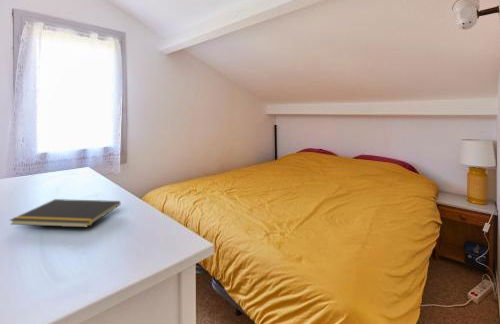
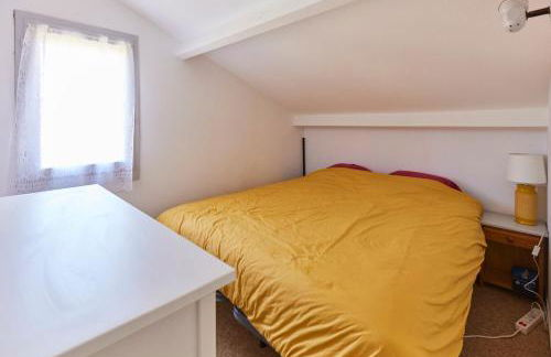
- notepad [9,198,121,228]
